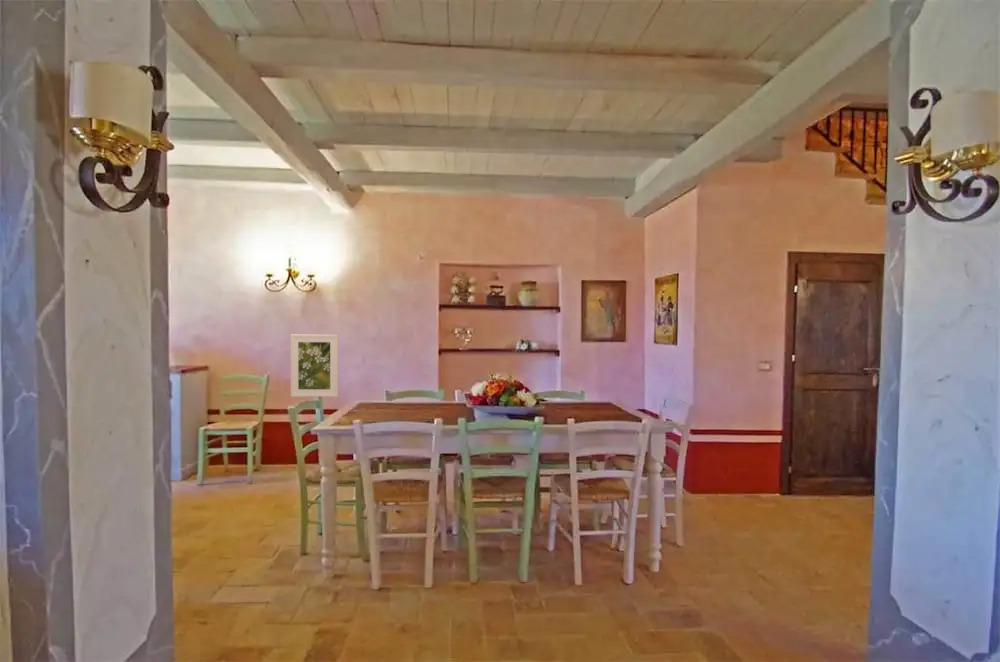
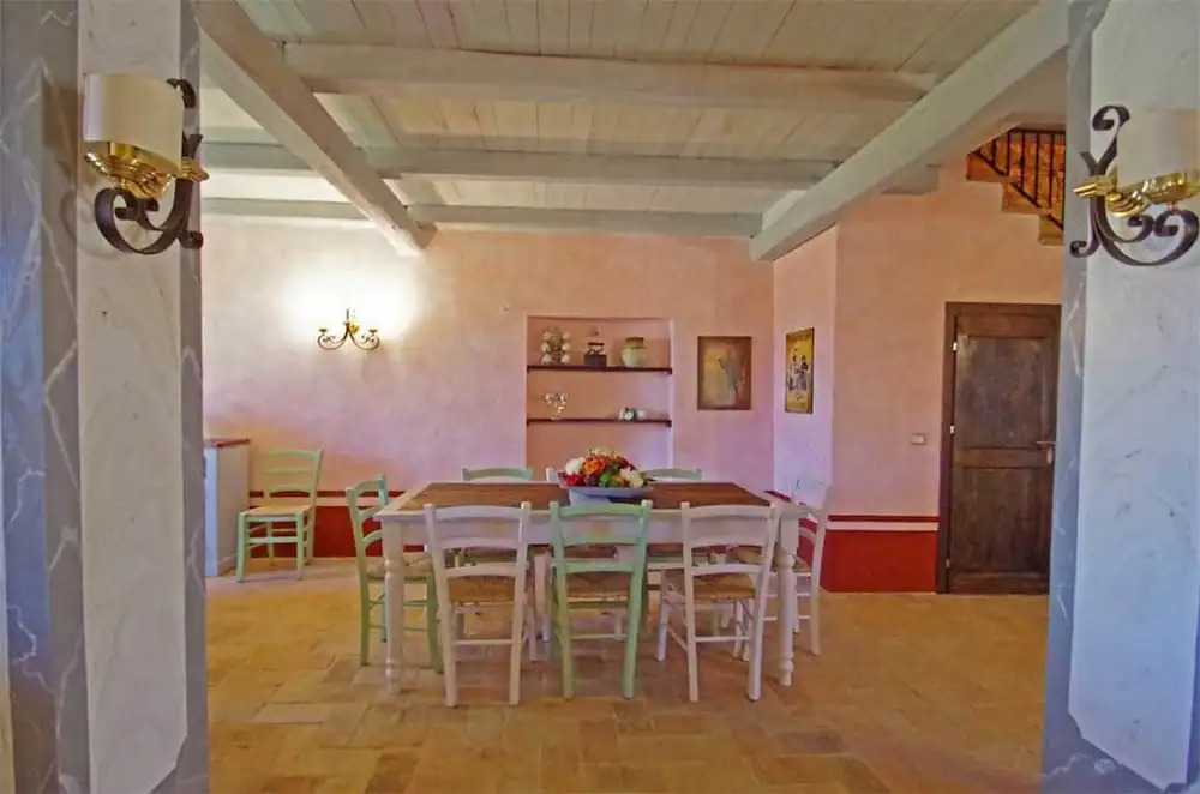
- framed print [290,333,339,398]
